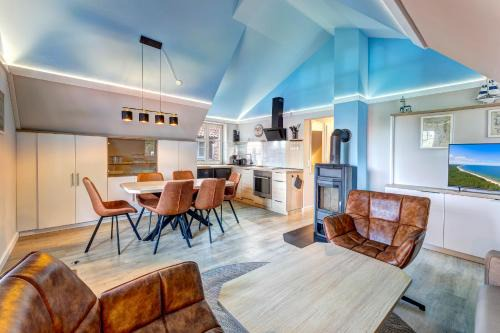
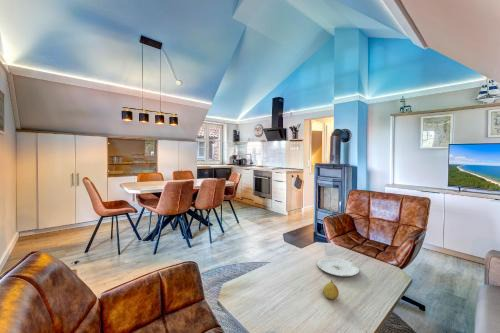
+ fruit [322,278,340,300]
+ plate [316,257,360,278]
